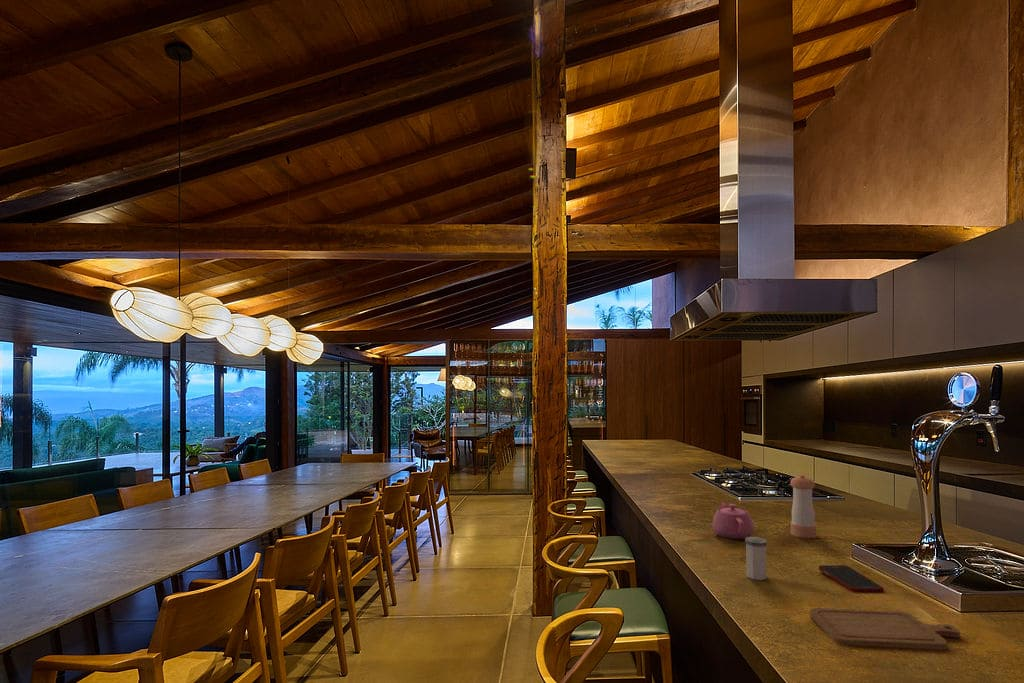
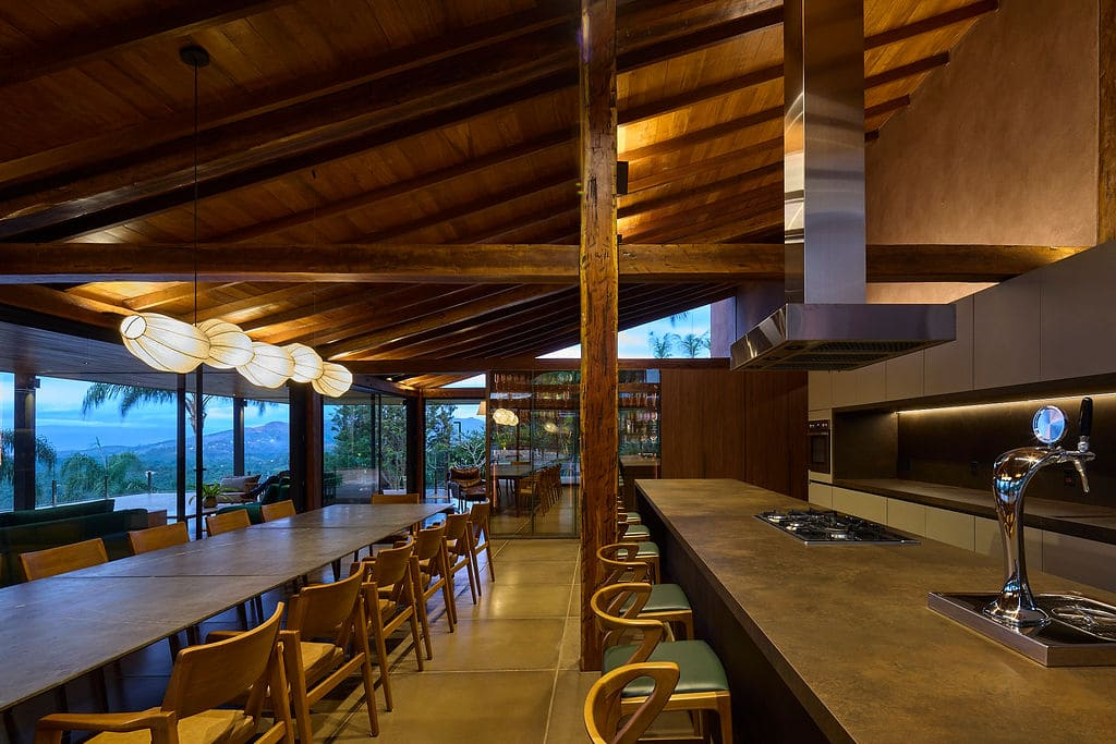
- cell phone [818,564,885,593]
- salt shaker [744,536,768,581]
- chopping board [809,607,961,651]
- teapot [711,502,755,540]
- pepper shaker [790,474,817,539]
